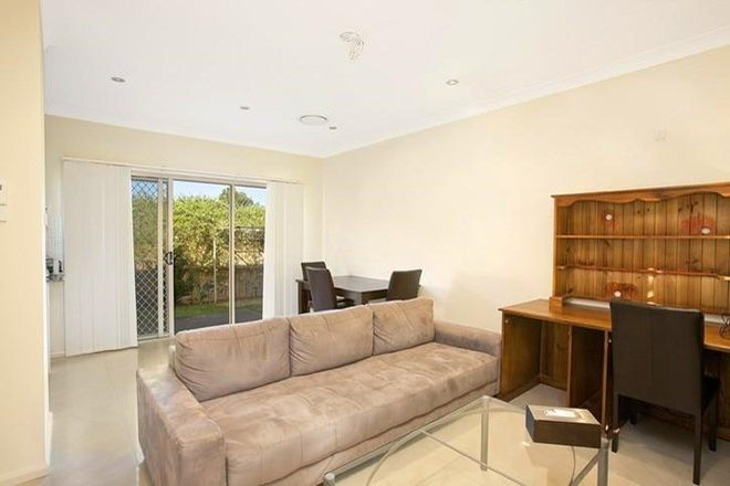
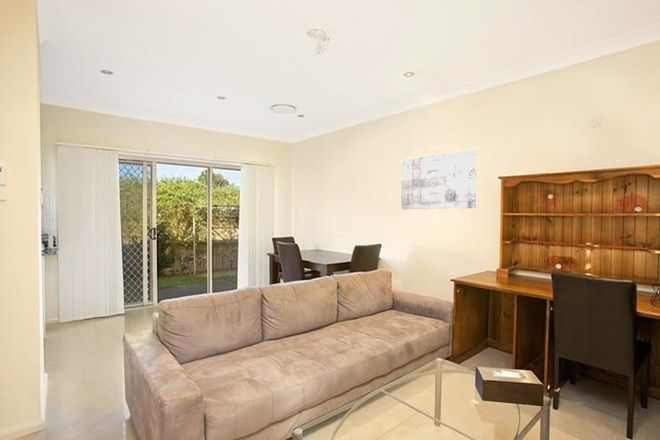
+ wall art [400,149,477,210]
